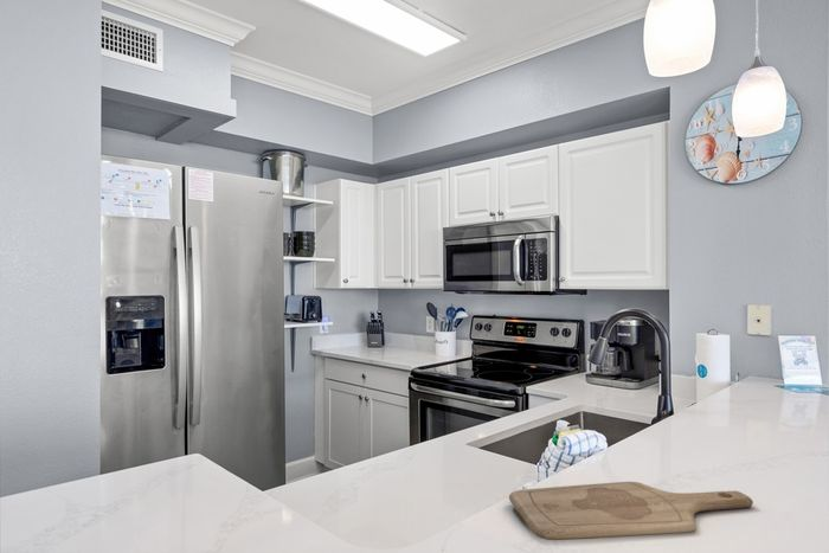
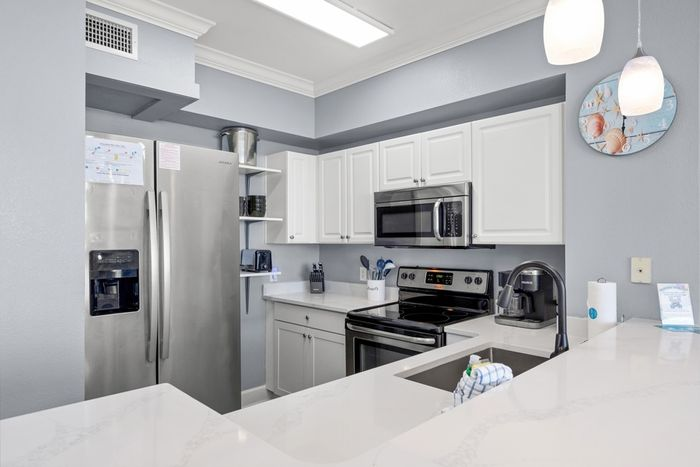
- cutting board [508,481,754,541]
